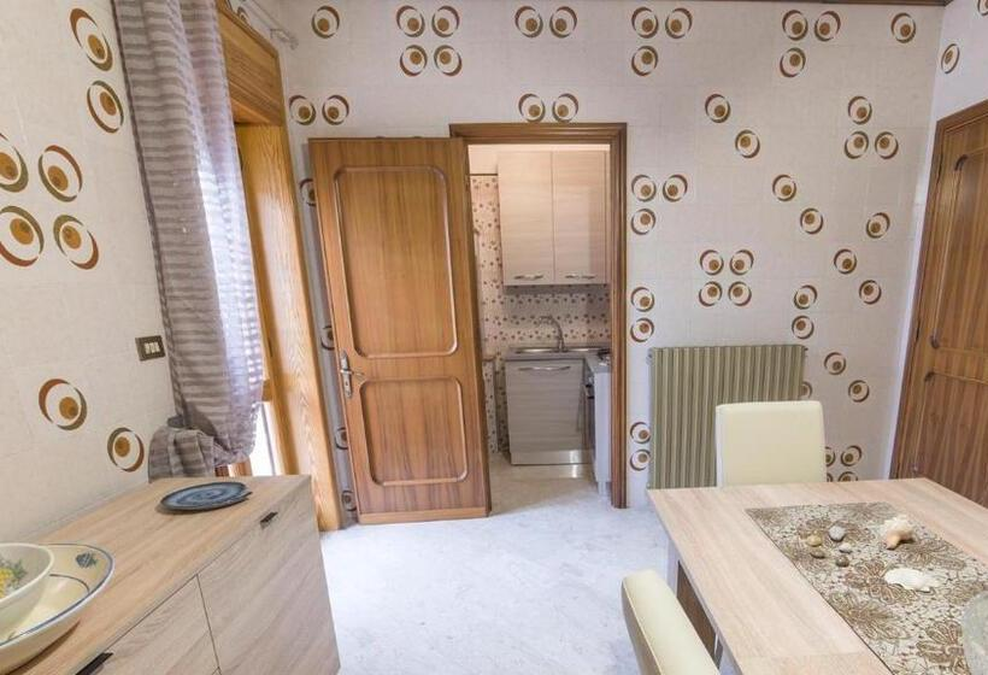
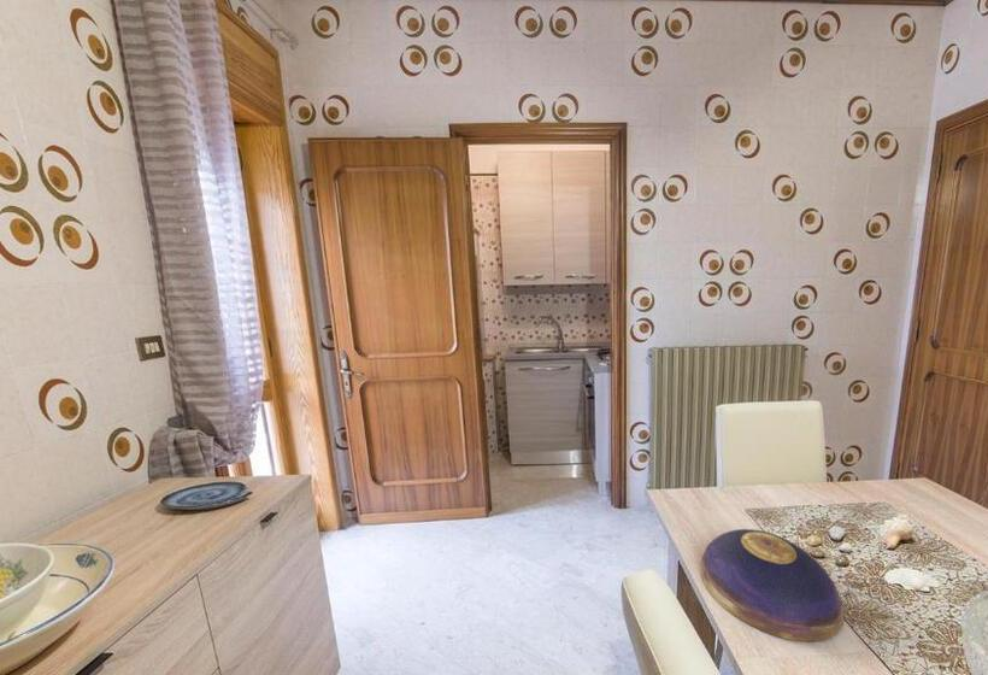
+ decorative bowl [699,528,845,642]
